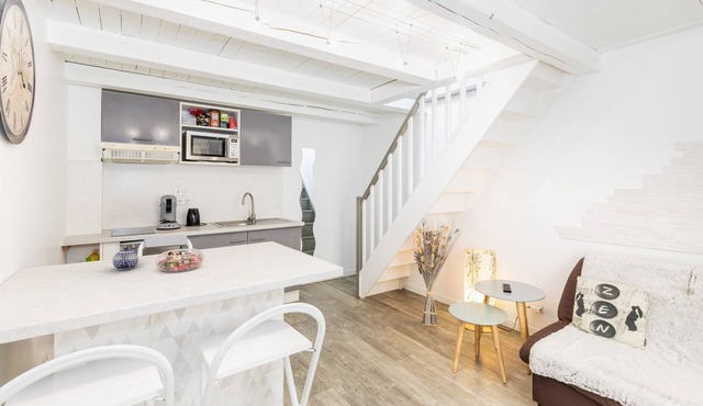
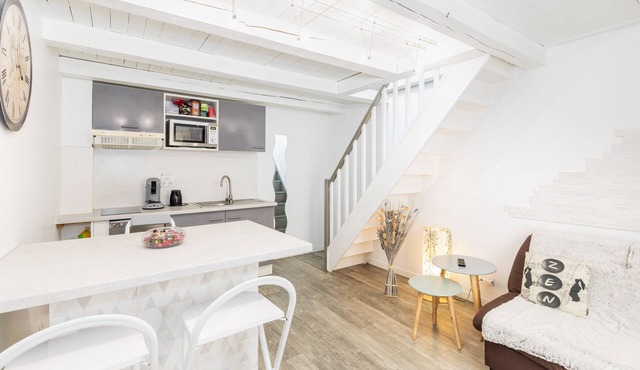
- teapot [112,247,140,271]
